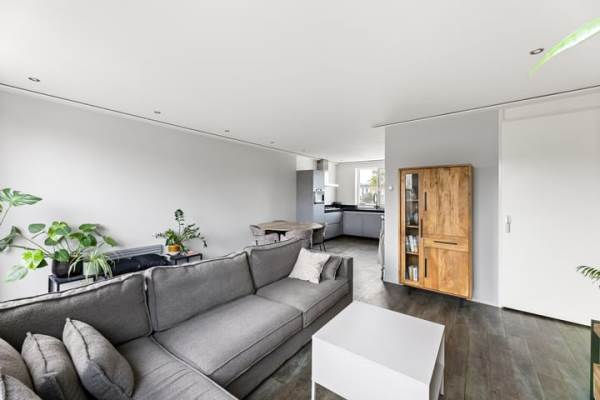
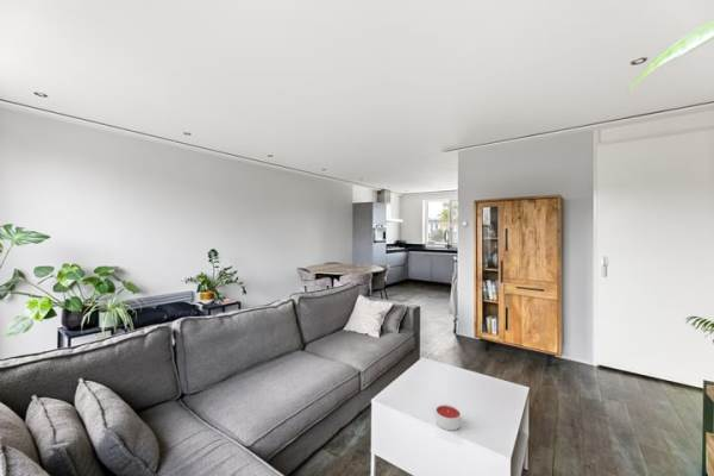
+ candle [436,403,462,431]
